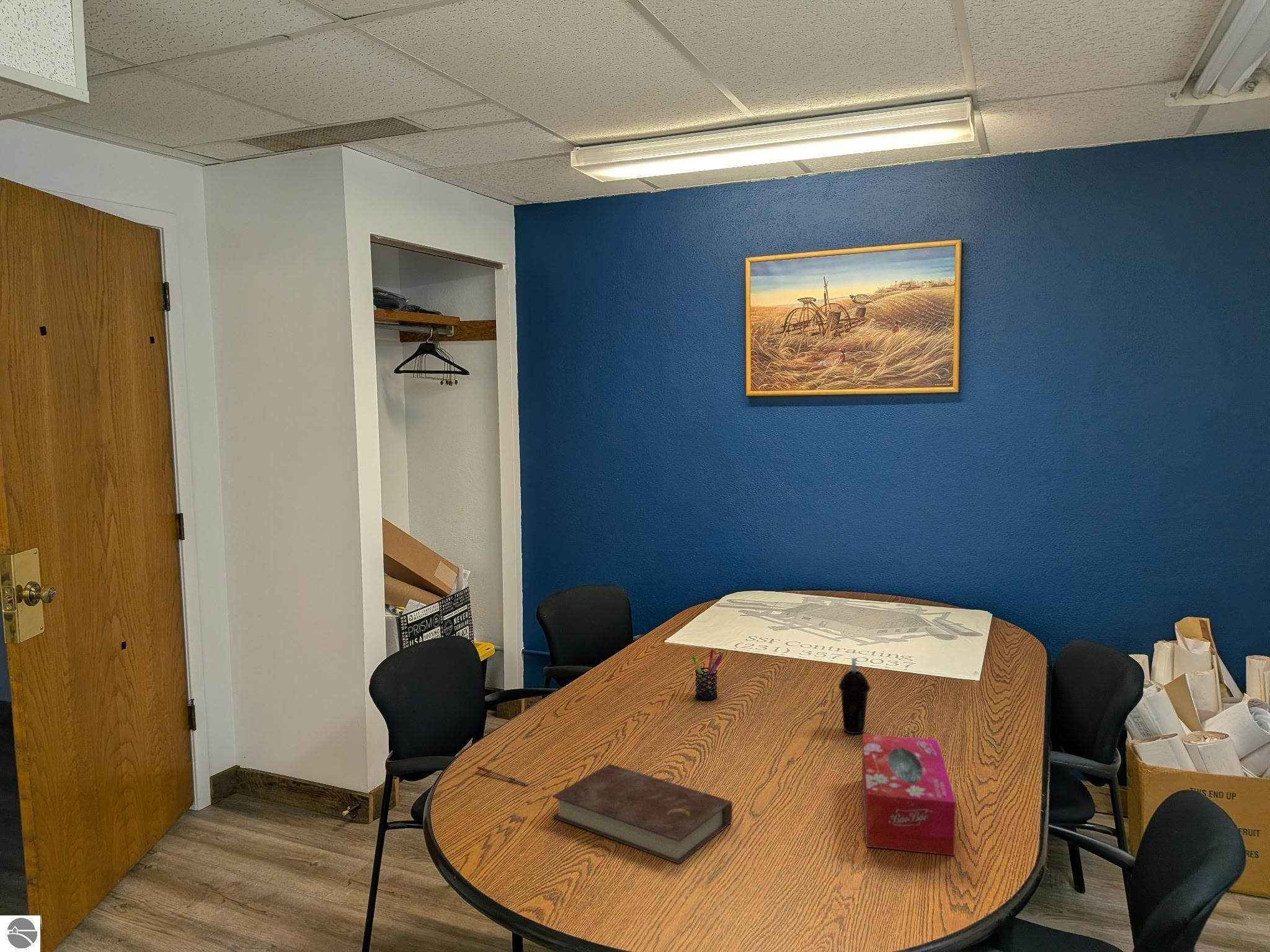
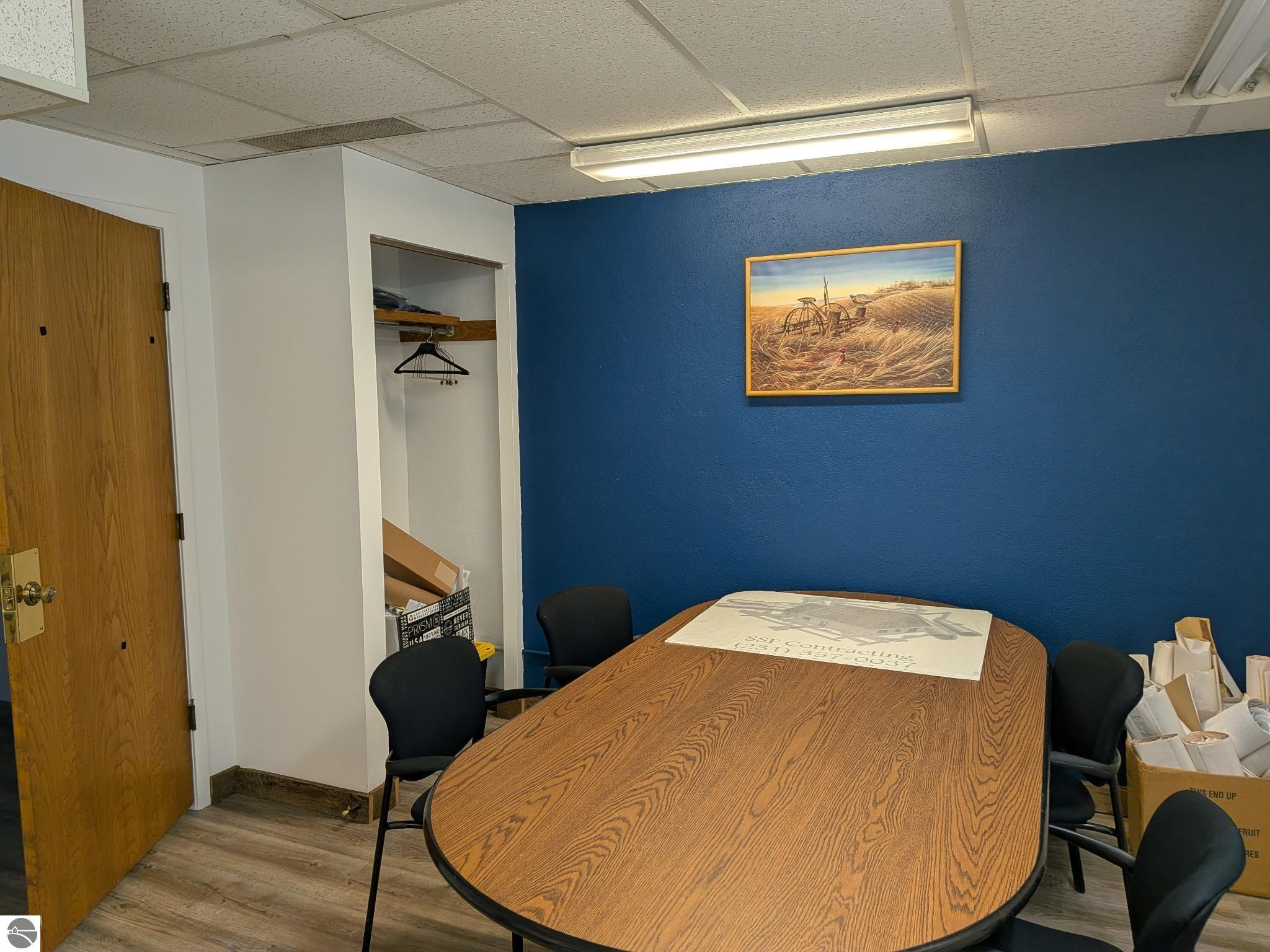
- pen [476,765,529,786]
- book [551,763,733,865]
- tissue box [861,733,956,857]
- pen holder [691,649,723,701]
- cup [838,657,871,734]
